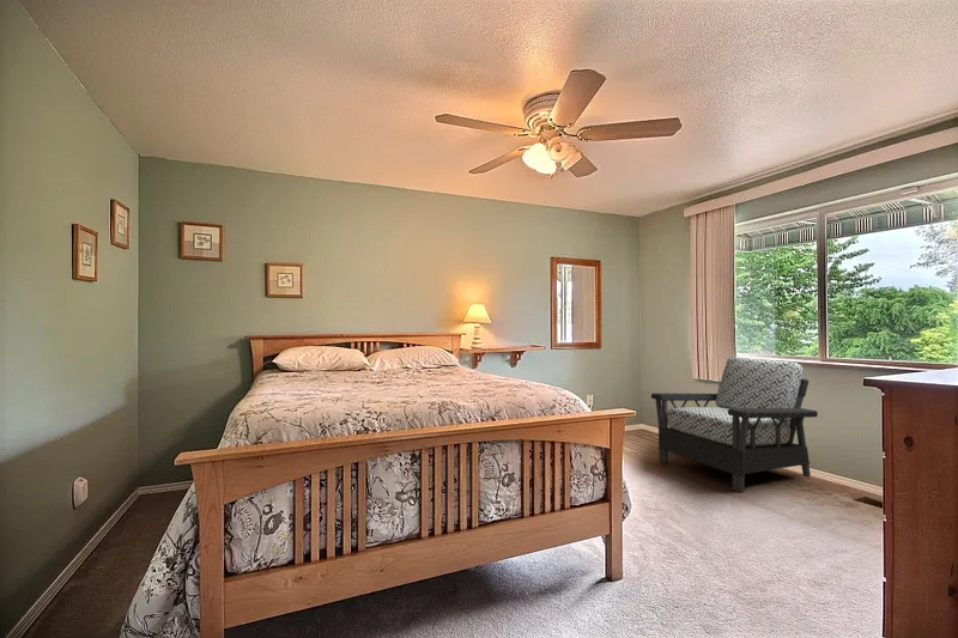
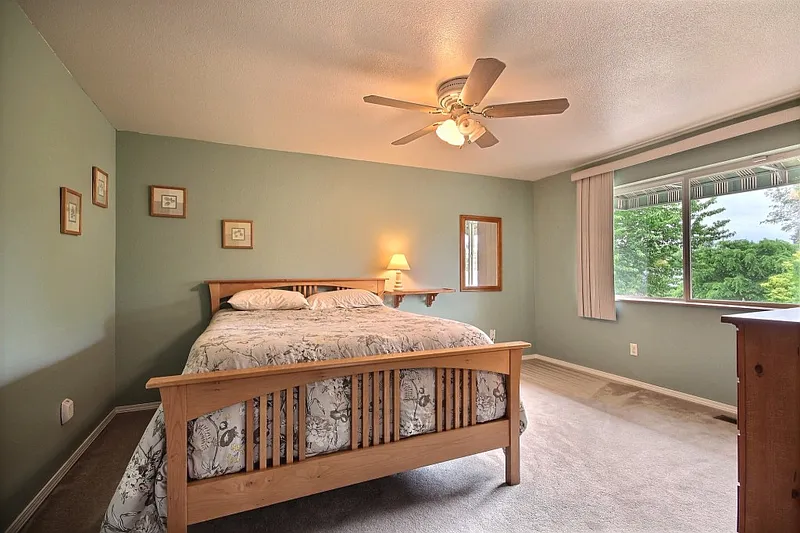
- armchair [650,356,819,494]
